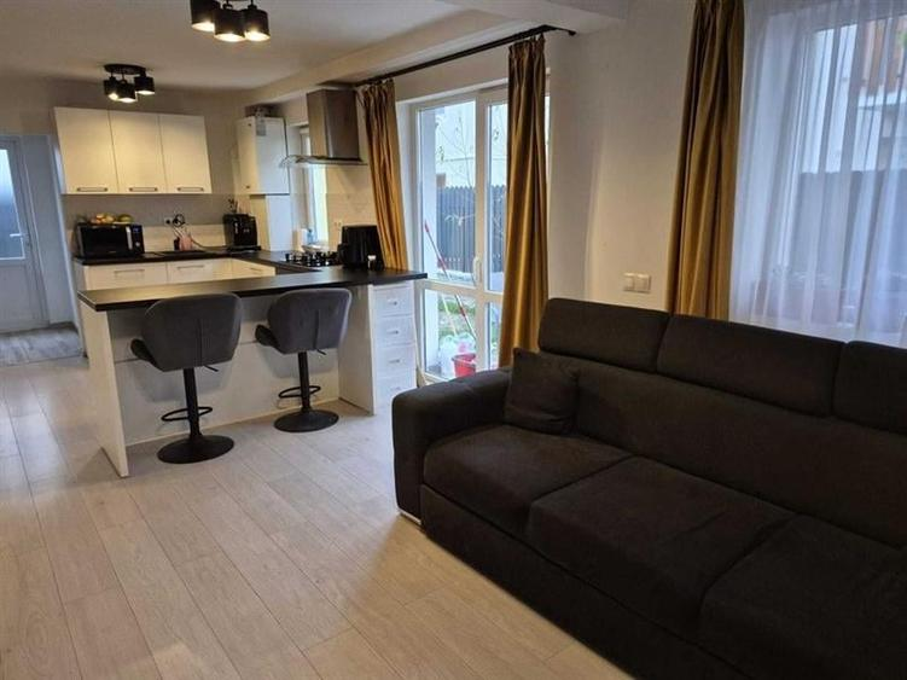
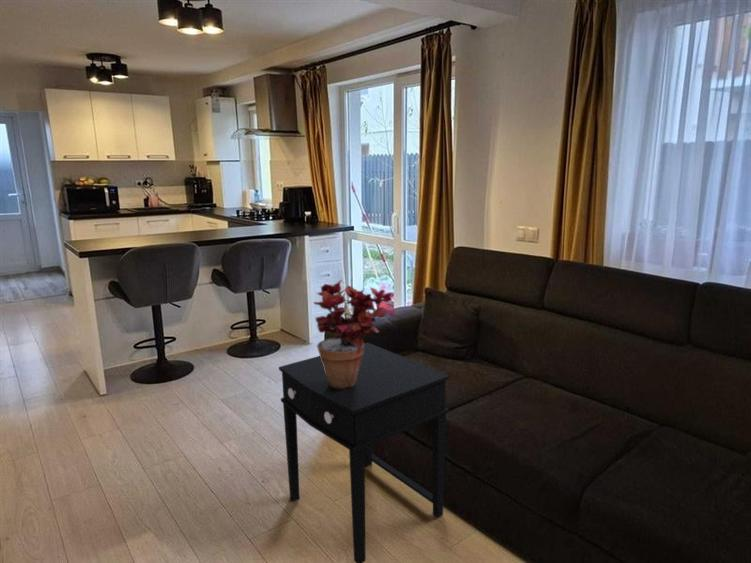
+ potted plant [313,279,397,389]
+ side table [278,342,450,563]
